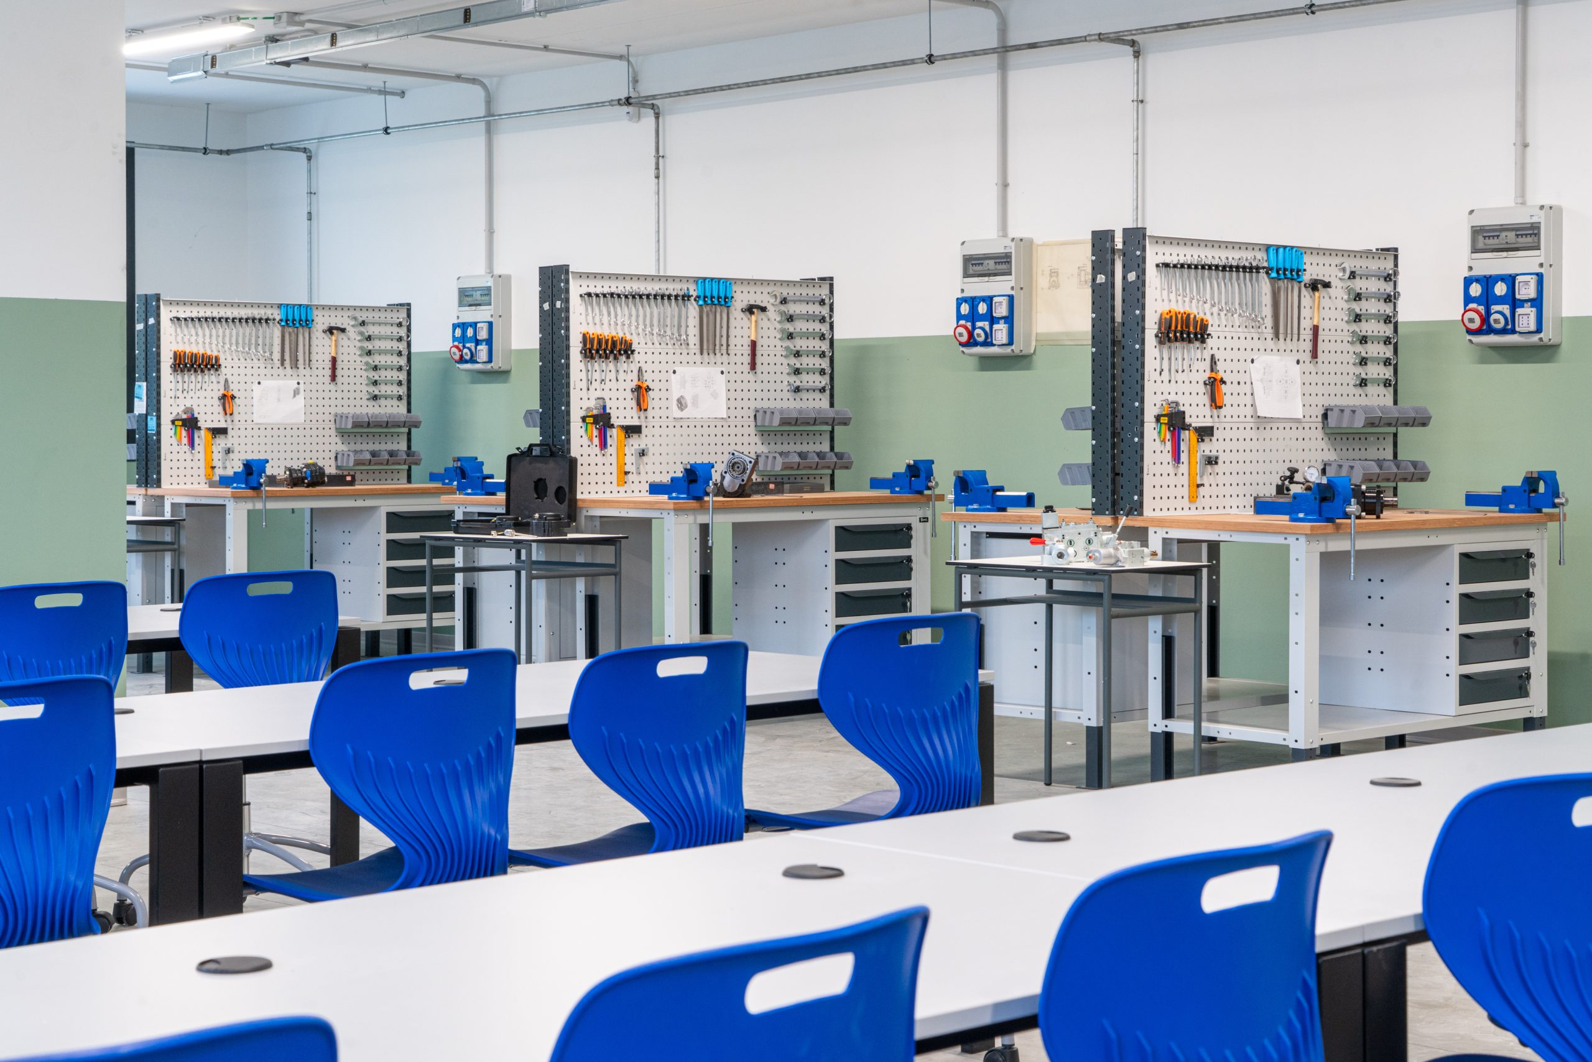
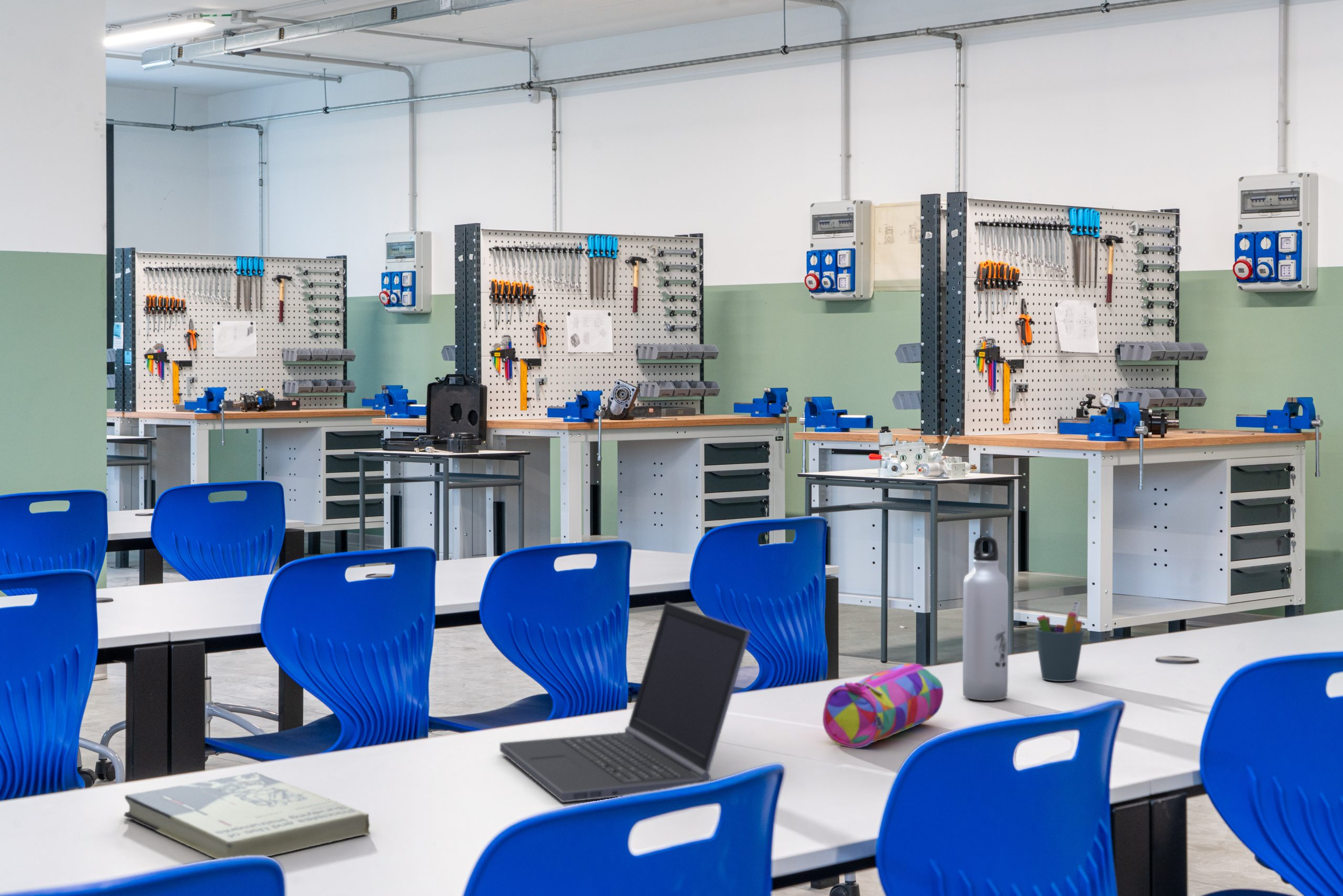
+ laptop computer [499,602,751,803]
+ pen holder [1035,601,1085,682]
+ pencil case [822,663,944,749]
+ water bottle [962,536,1009,701]
+ book [123,772,371,860]
